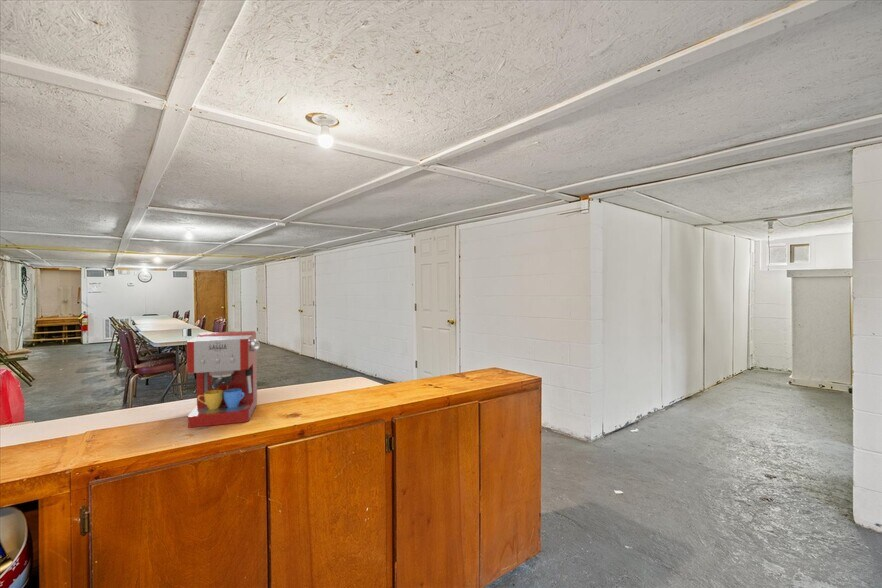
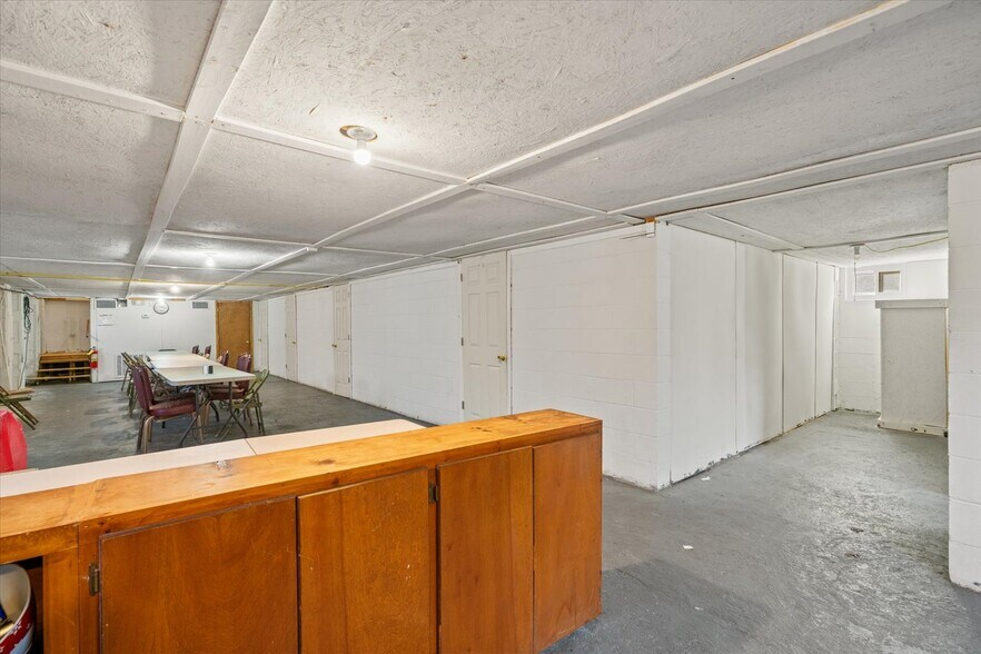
- coffee maker [186,330,261,428]
